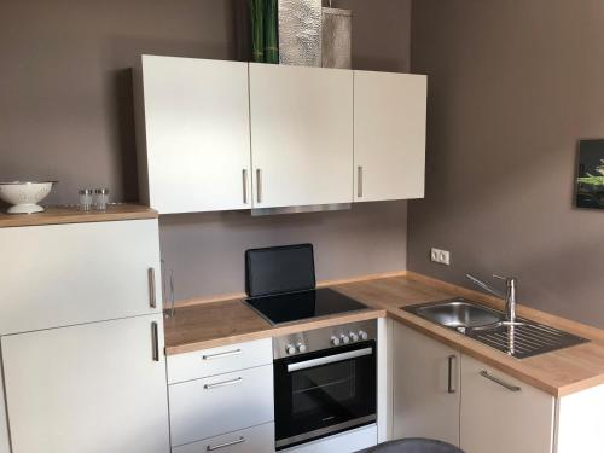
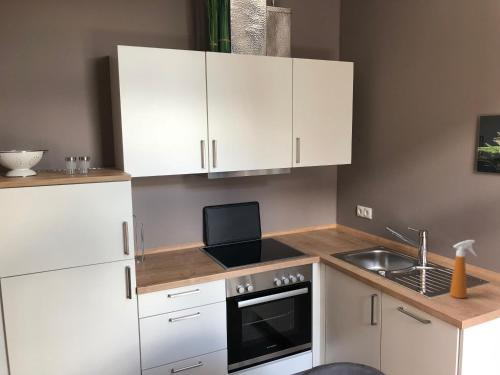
+ spray bottle [449,239,478,299]
